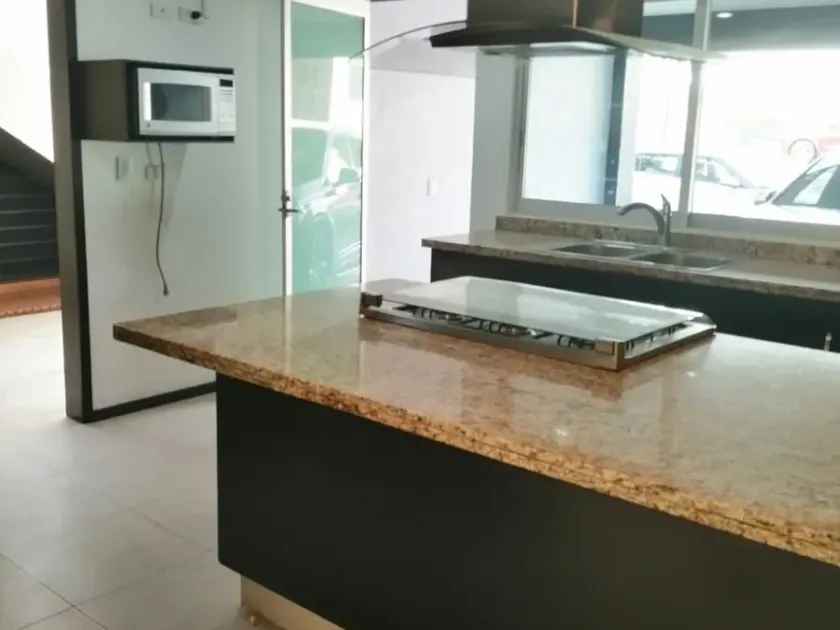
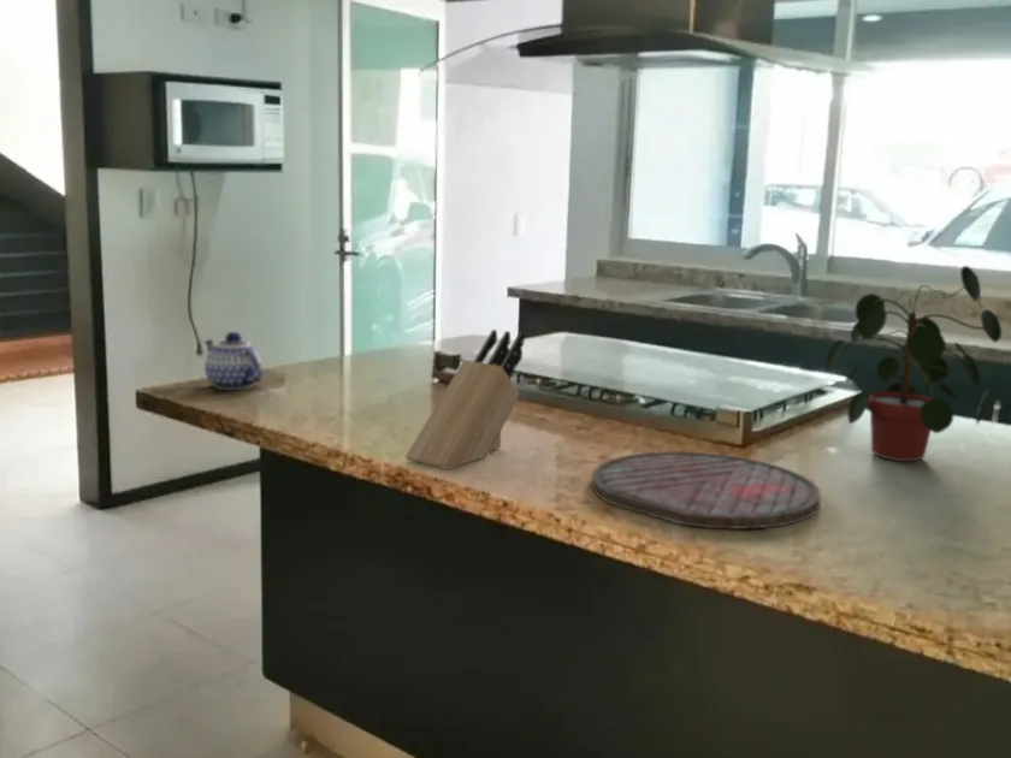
+ cutting board [591,450,822,531]
+ knife block [404,328,526,470]
+ potted plant [824,265,1003,462]
+ teapot [203,331,265,391]
